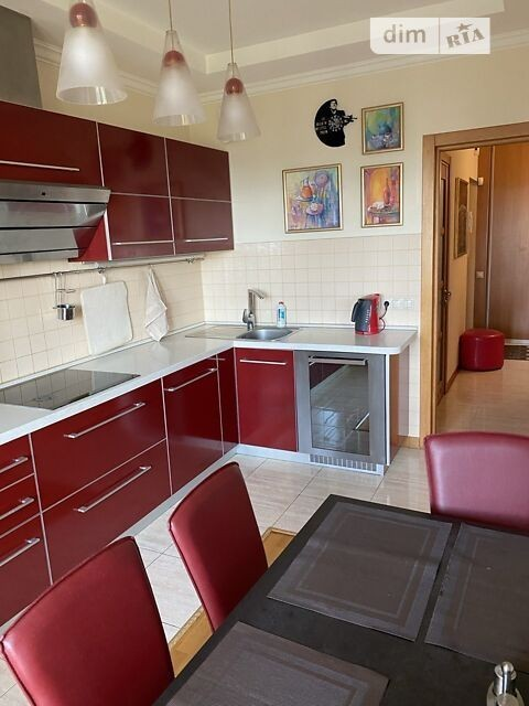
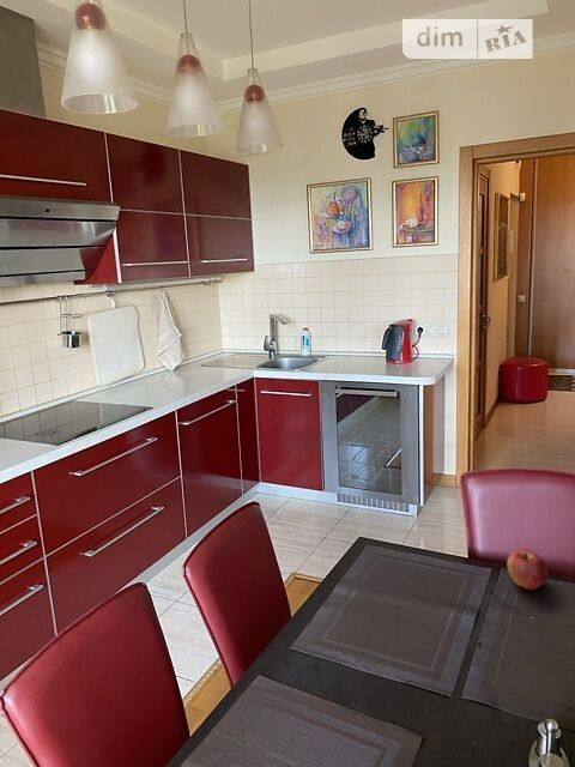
+ apple [506,548,549,592]
